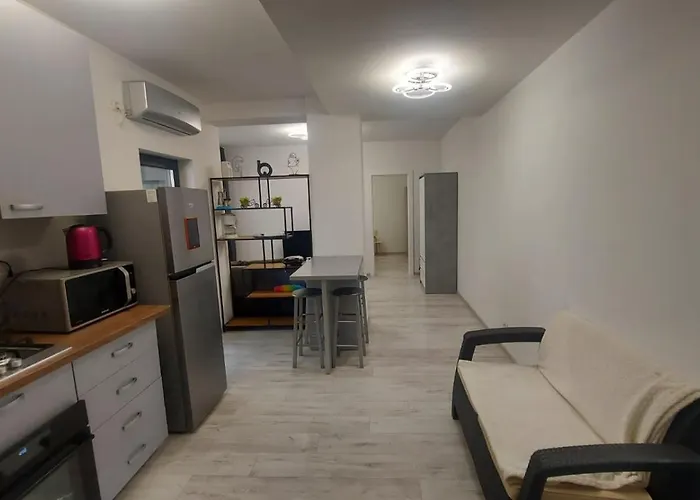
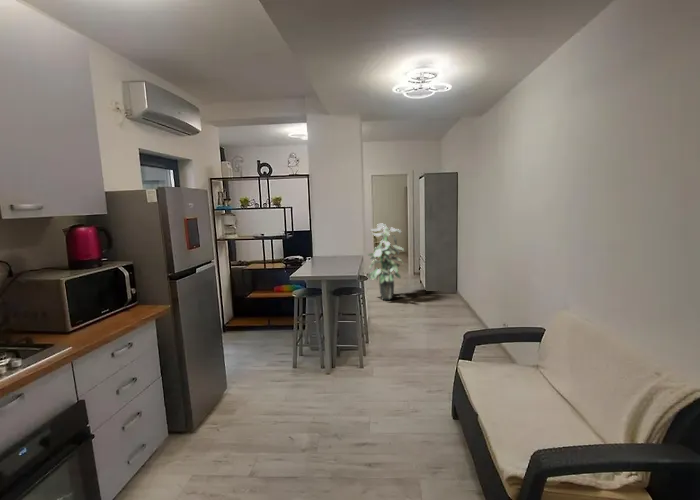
+ indoor plant [366,223,405,300]
